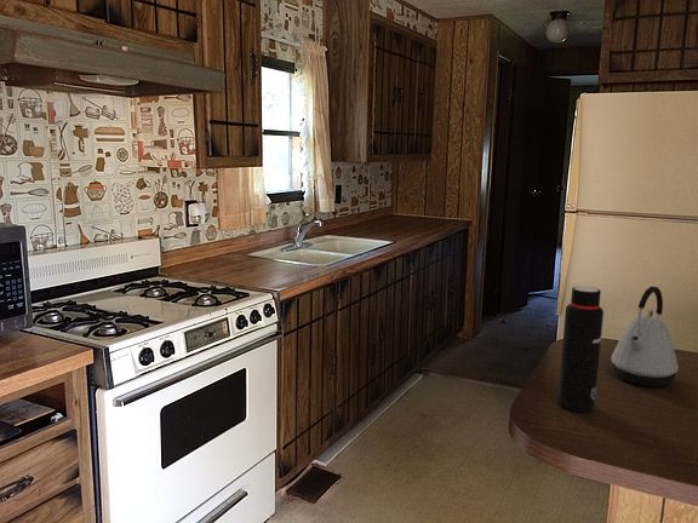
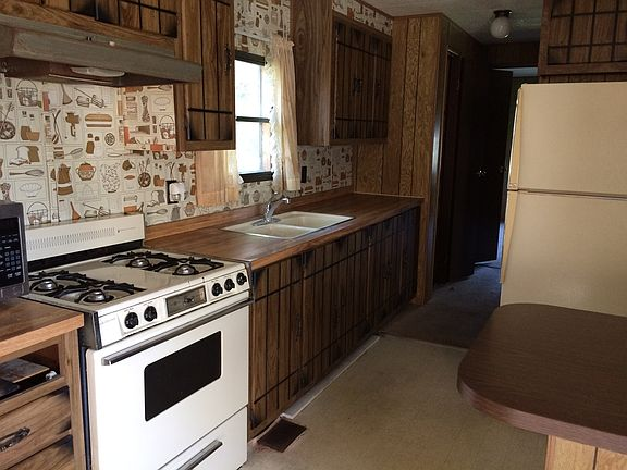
- kettle [611,286,680,387]
- water bottle [556,286,605,414]
